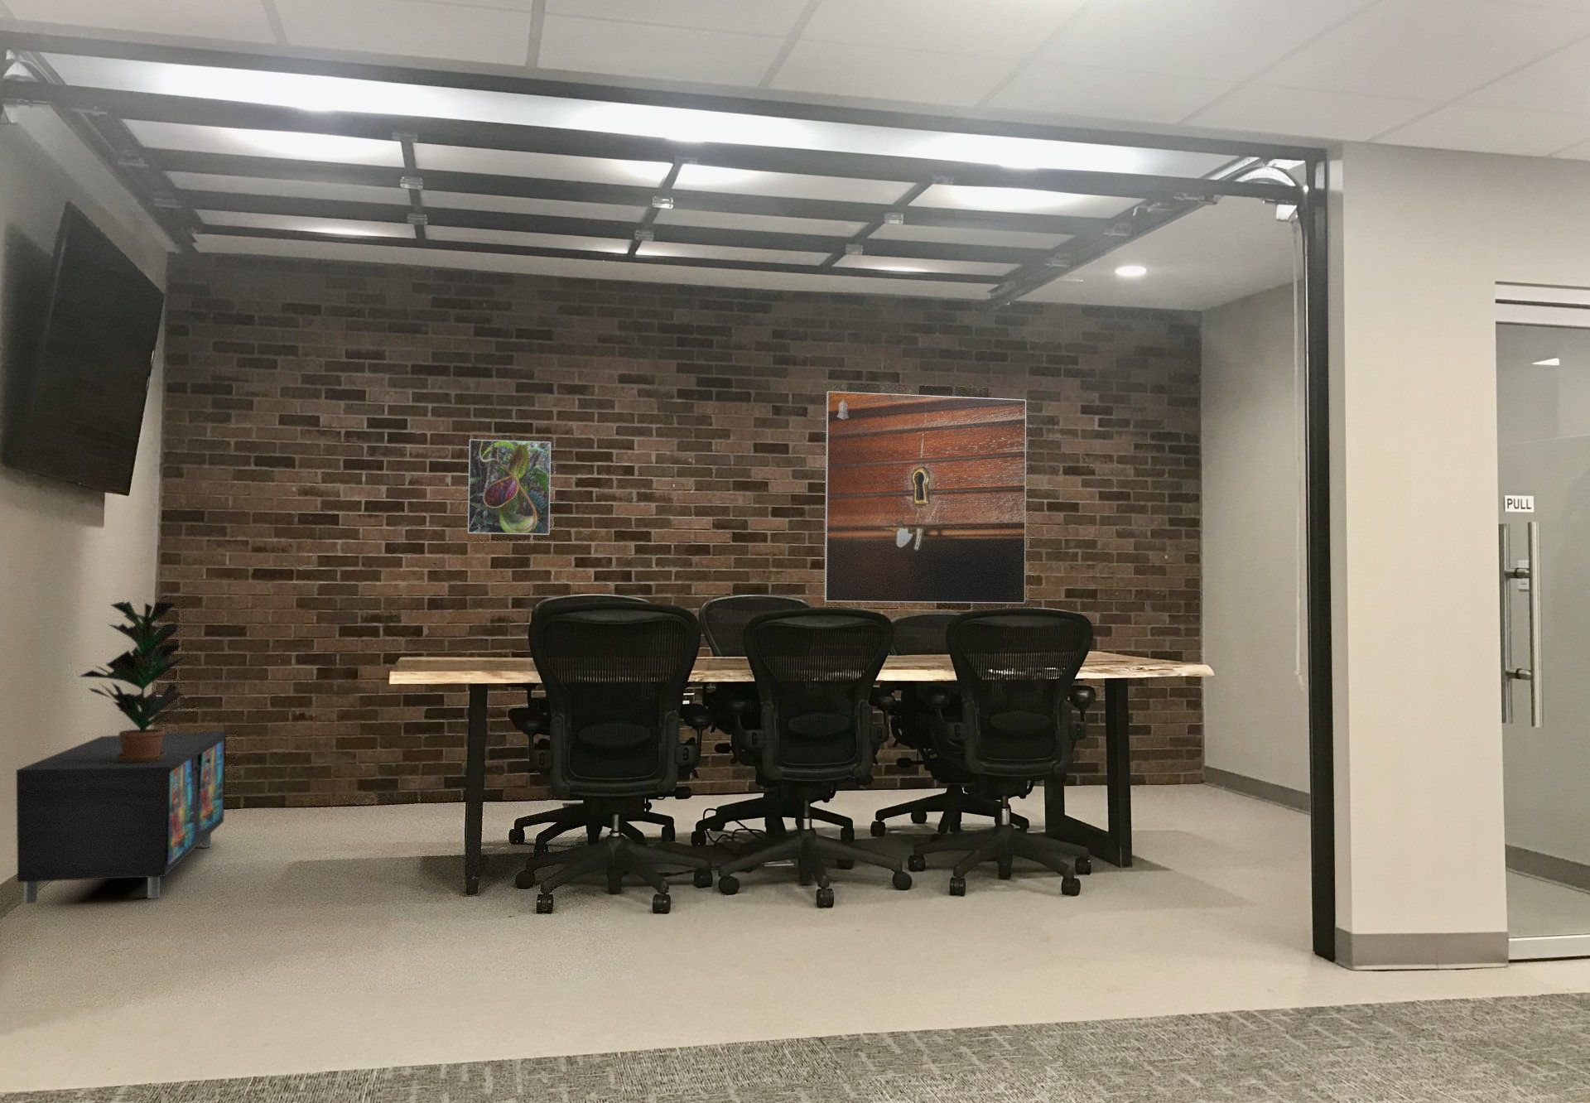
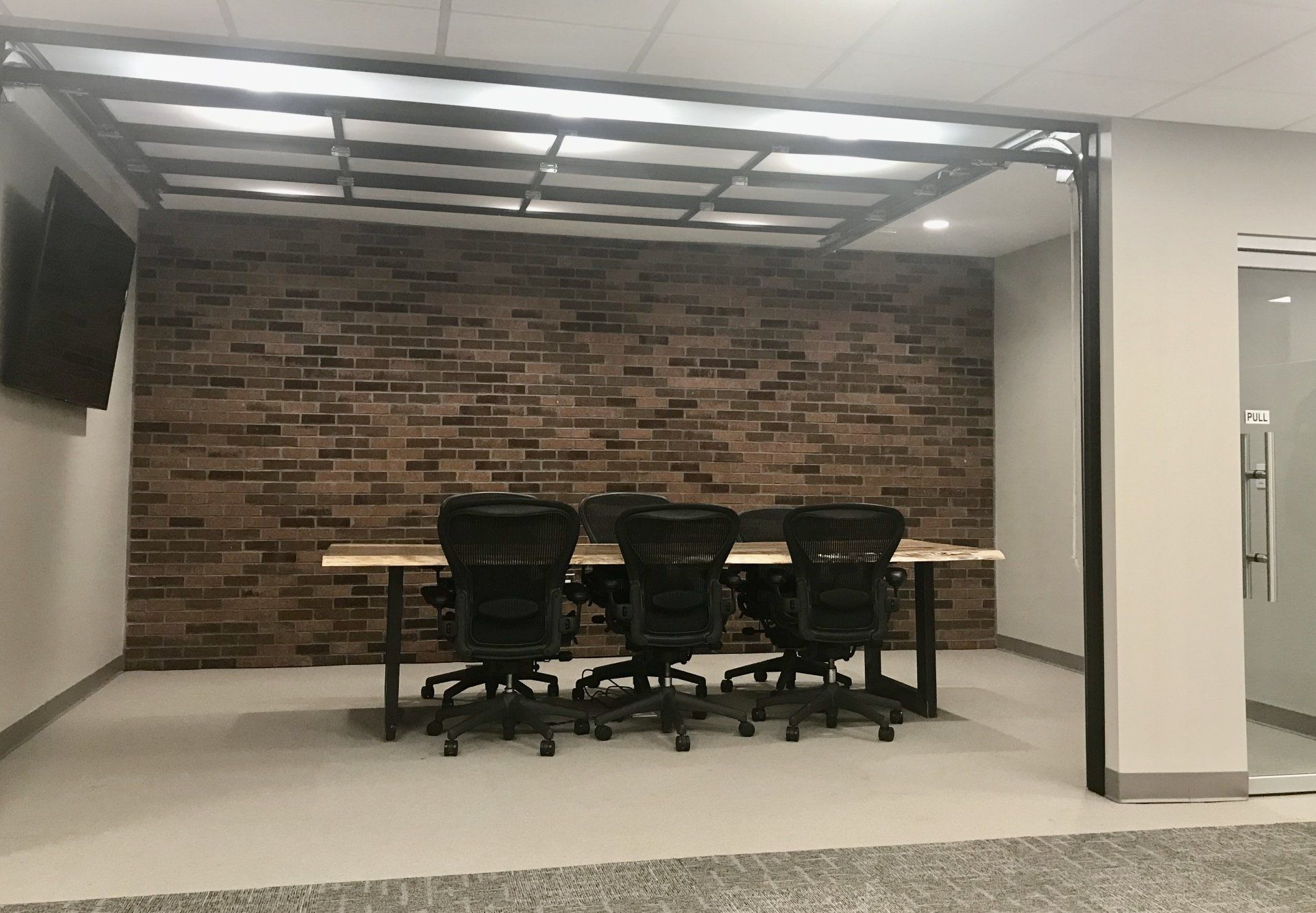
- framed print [468,439,551,535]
- storage cabinet [16,731,227,905]
- potted plant [77,600,187,762]
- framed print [824,391,1027,604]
